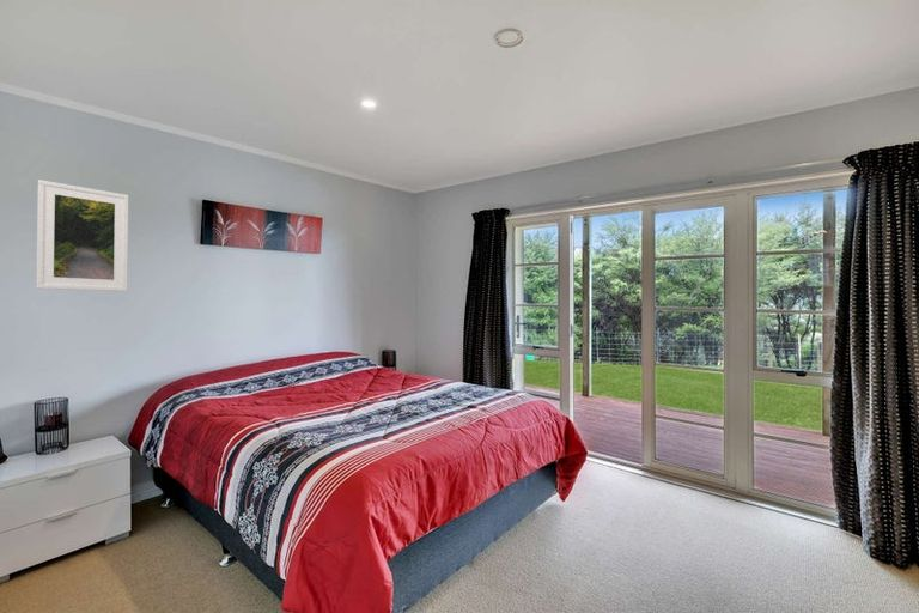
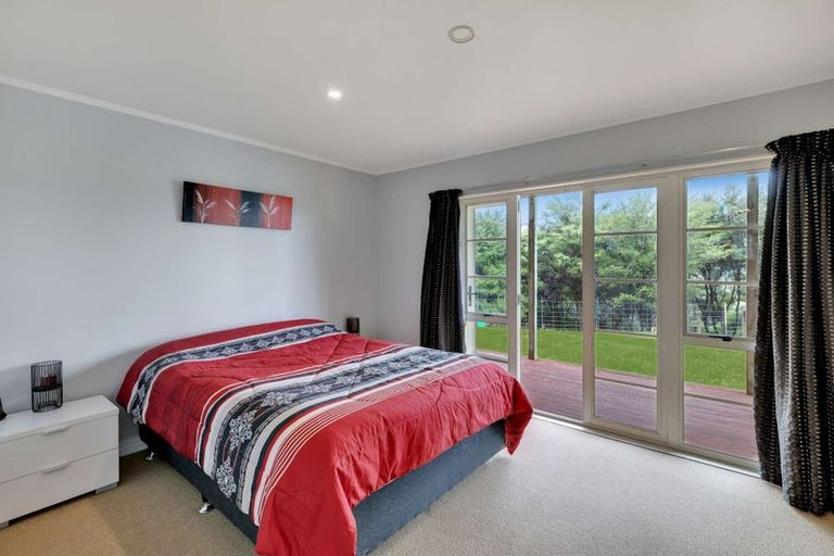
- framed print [35,178,129,292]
